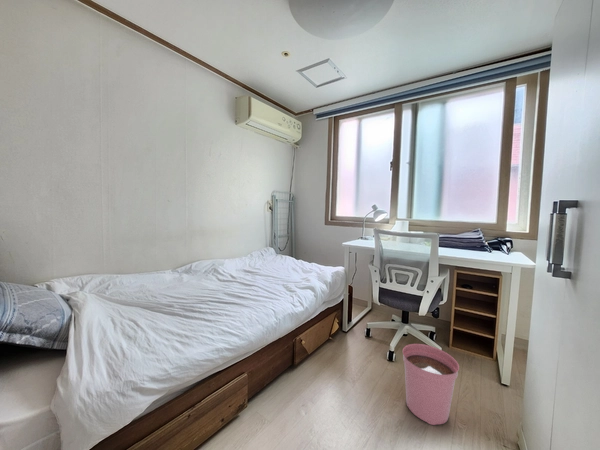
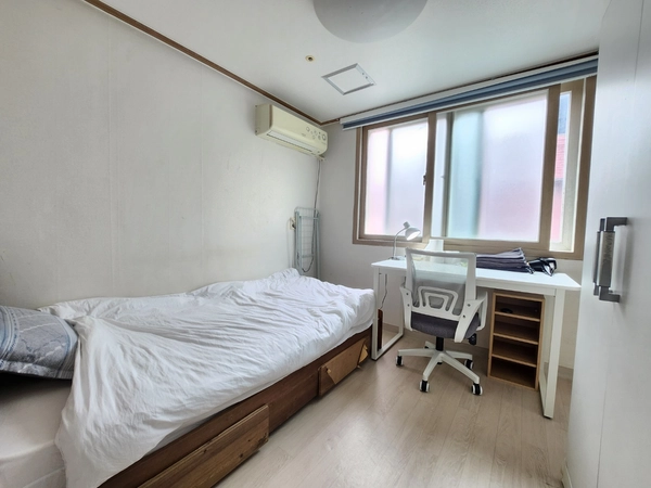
- plant pot [402,343,460,426]
